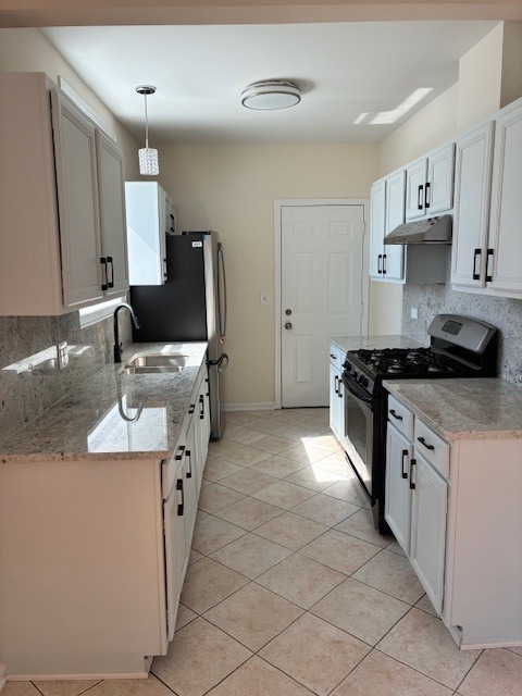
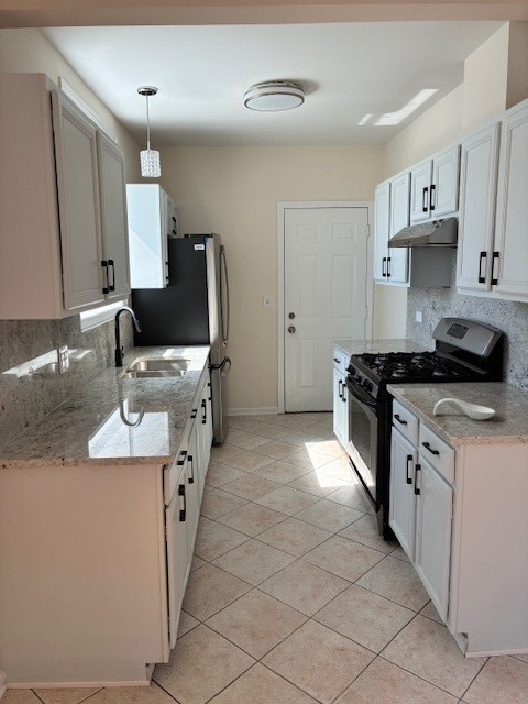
+ spoon rest [432,397,496,421]
